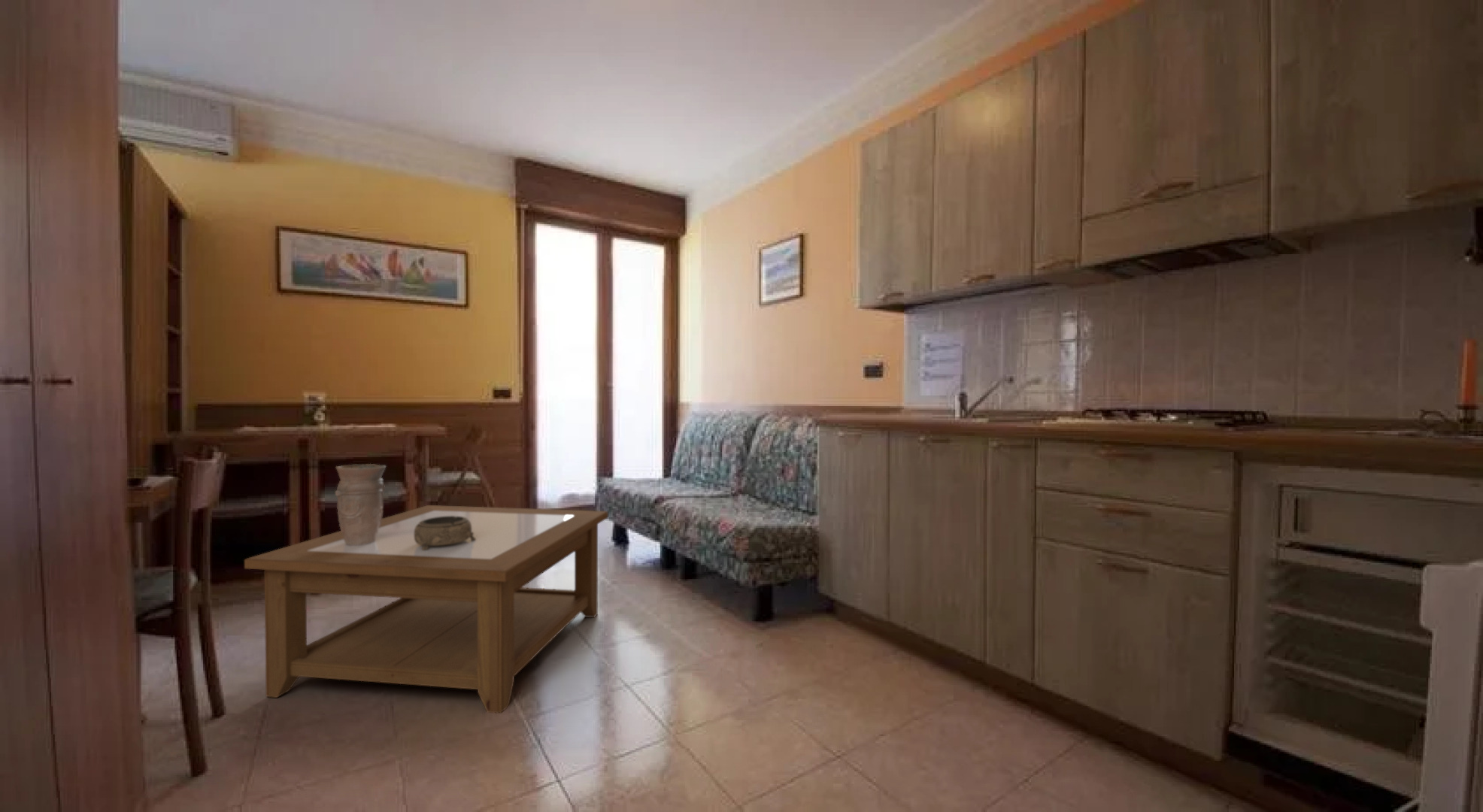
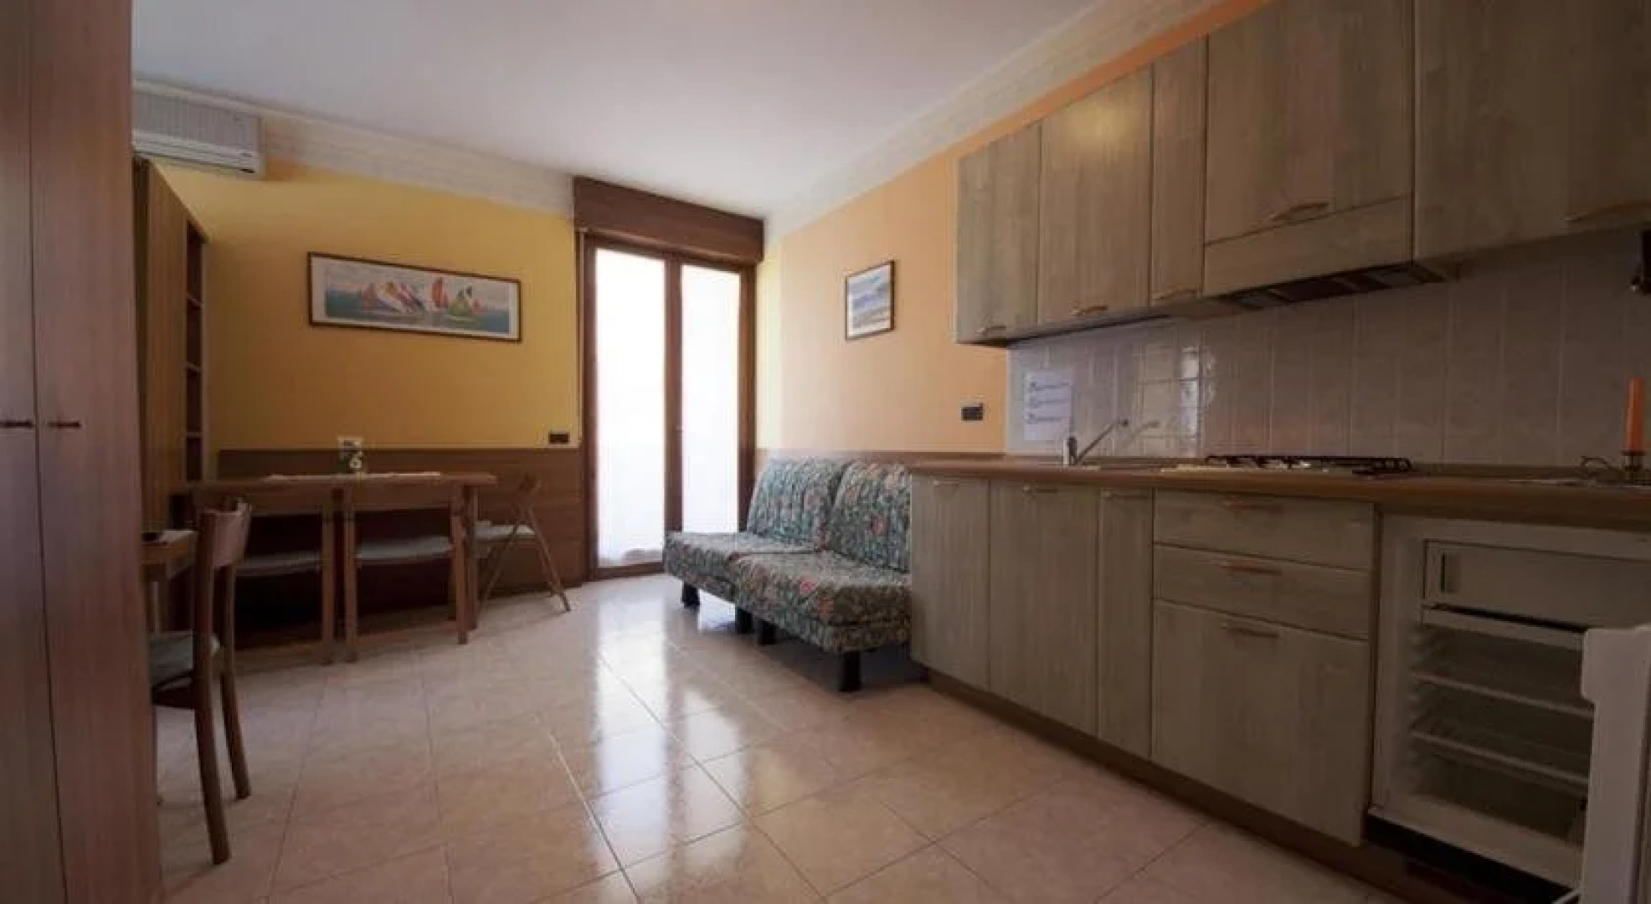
- coffee table [244,504,608,714]
- vase [335,463,387,546]
- decorative bowl [414,516,476,550]
